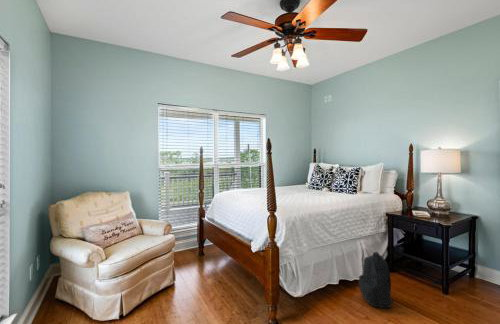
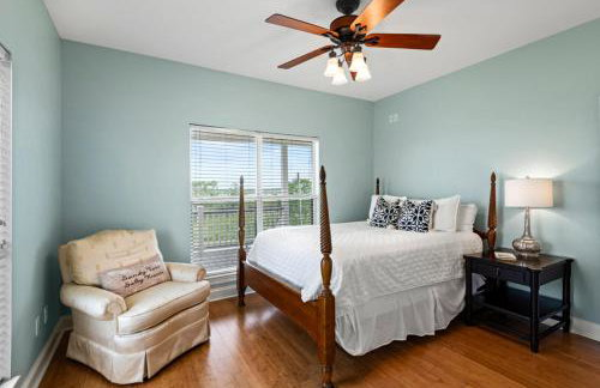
- backpack [358,251,395,309]
